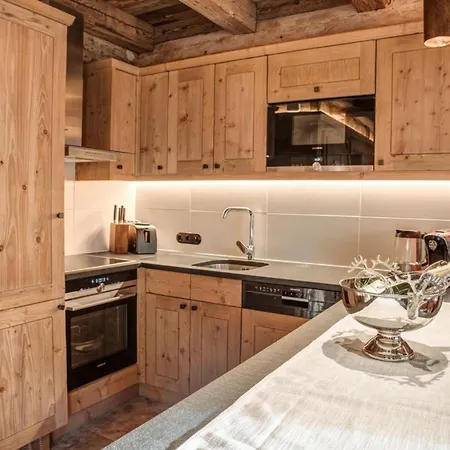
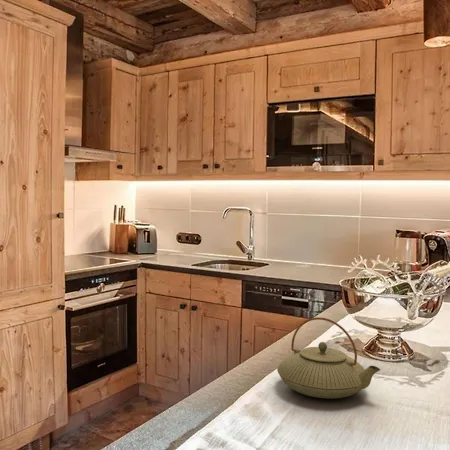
+ teapot [276,316,381,399]
